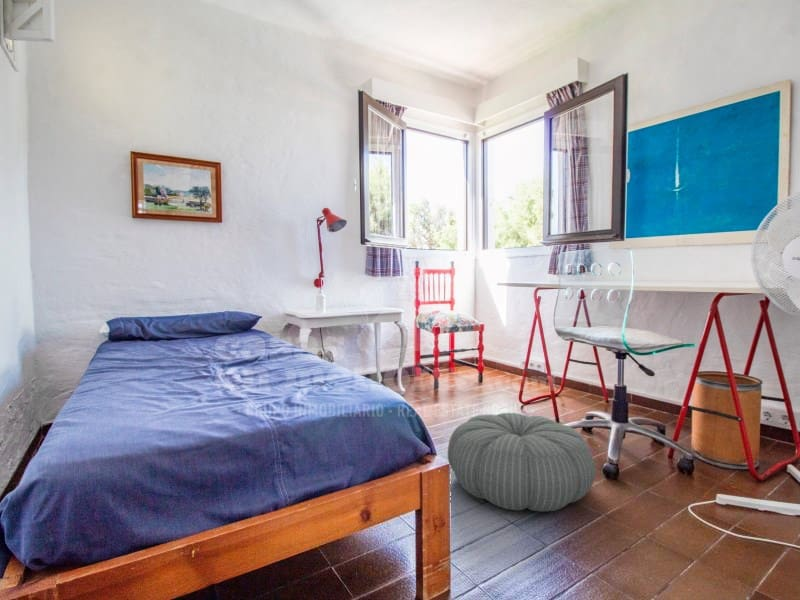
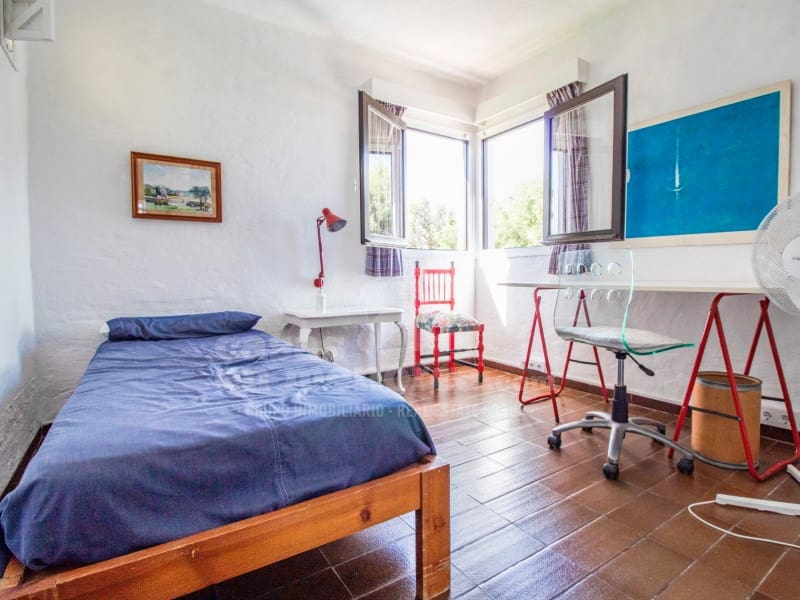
- pouf [447,412,596,513]
